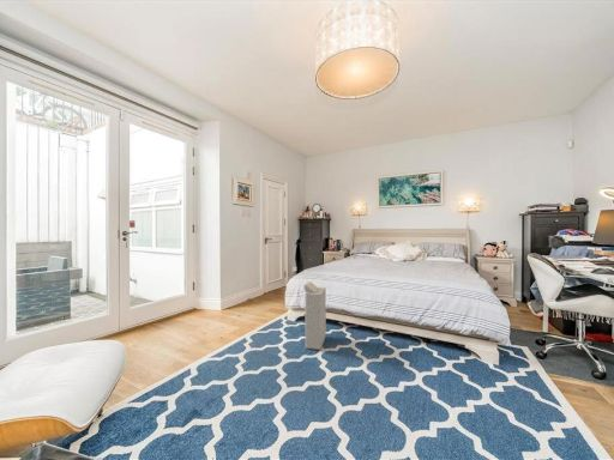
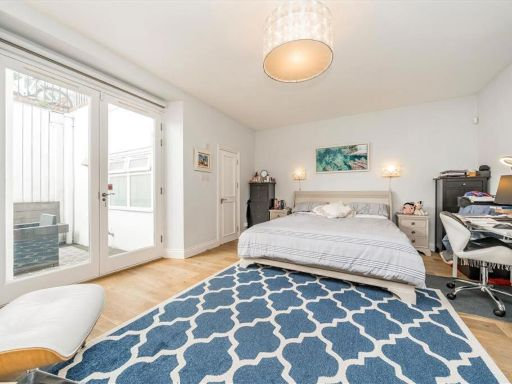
- air purifier [303,280,327,351]
